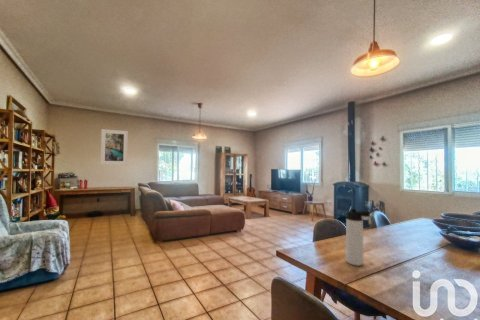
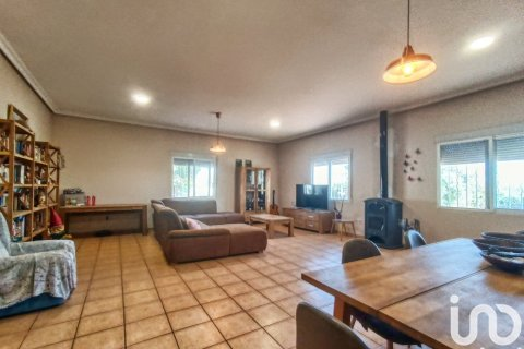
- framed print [100,128,129,166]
- thermos bottle [345,208,372,267]
